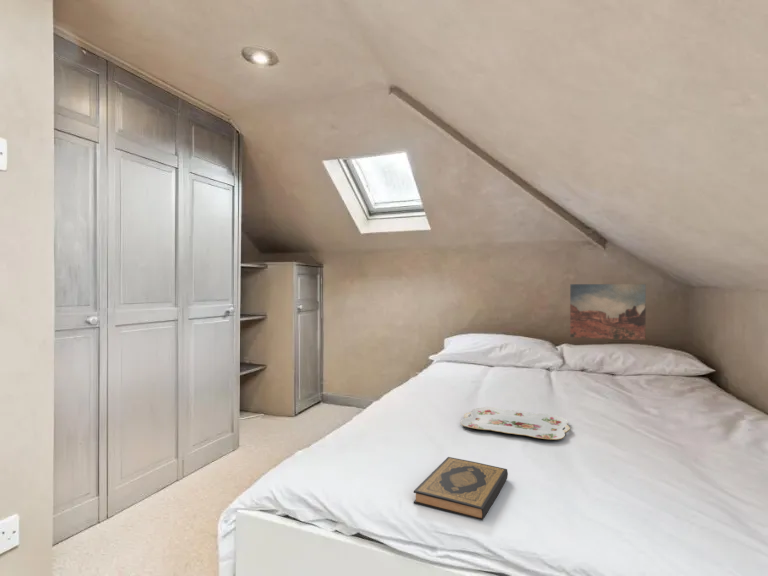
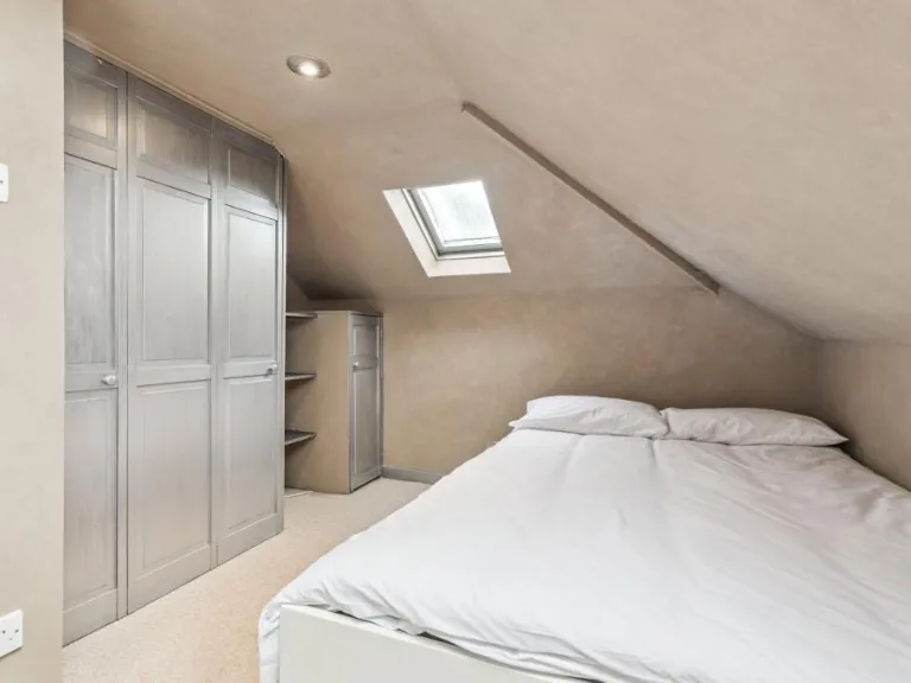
- serving tray [460,406,571,441]
- wall art [569,283,647,341]
- hardback book [413,456,509,521]
